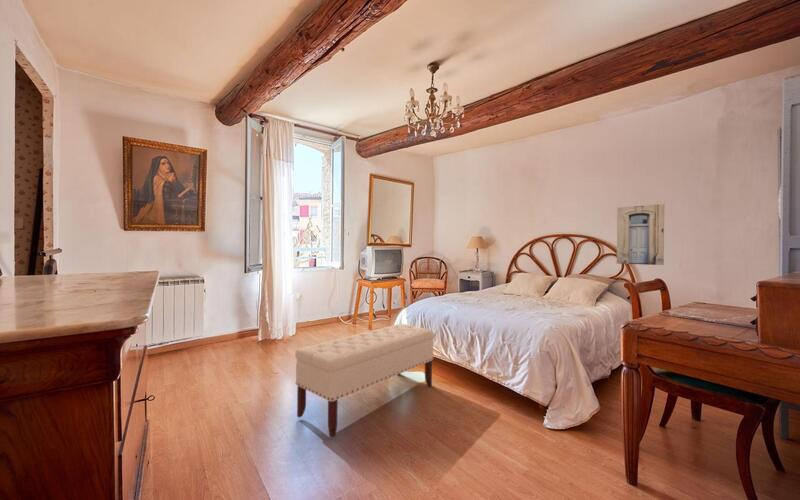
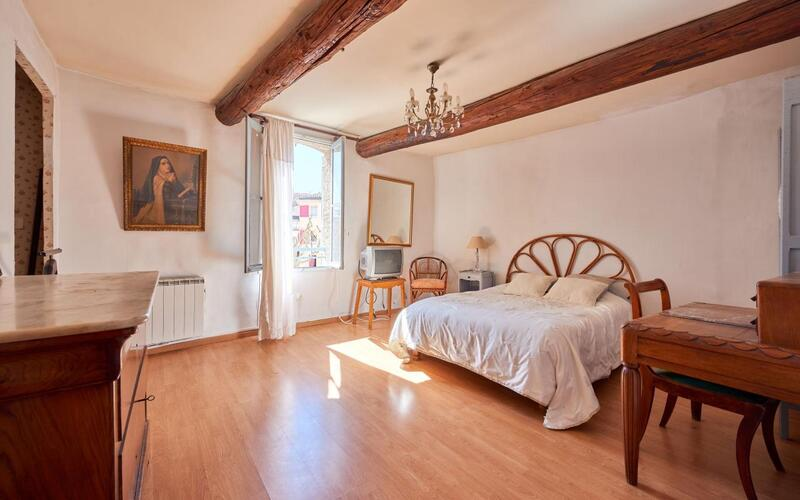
- wall art [616,203,665,266]
- bench [294,323,435,438]
